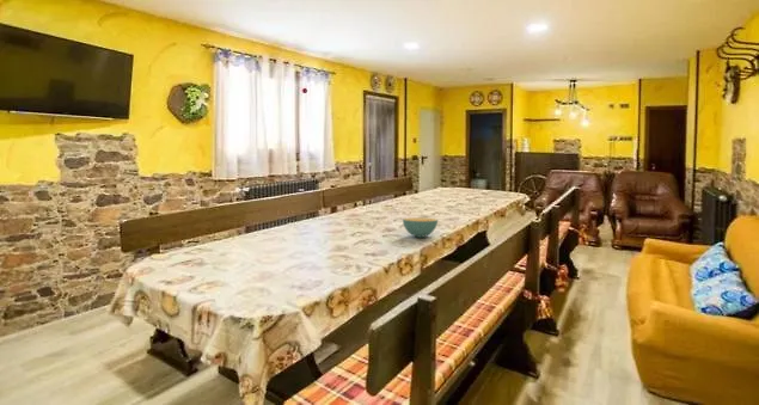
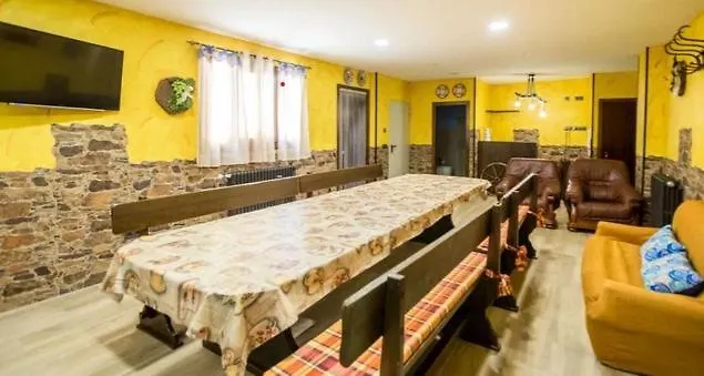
- cereal bowl [402,216,439,239]
